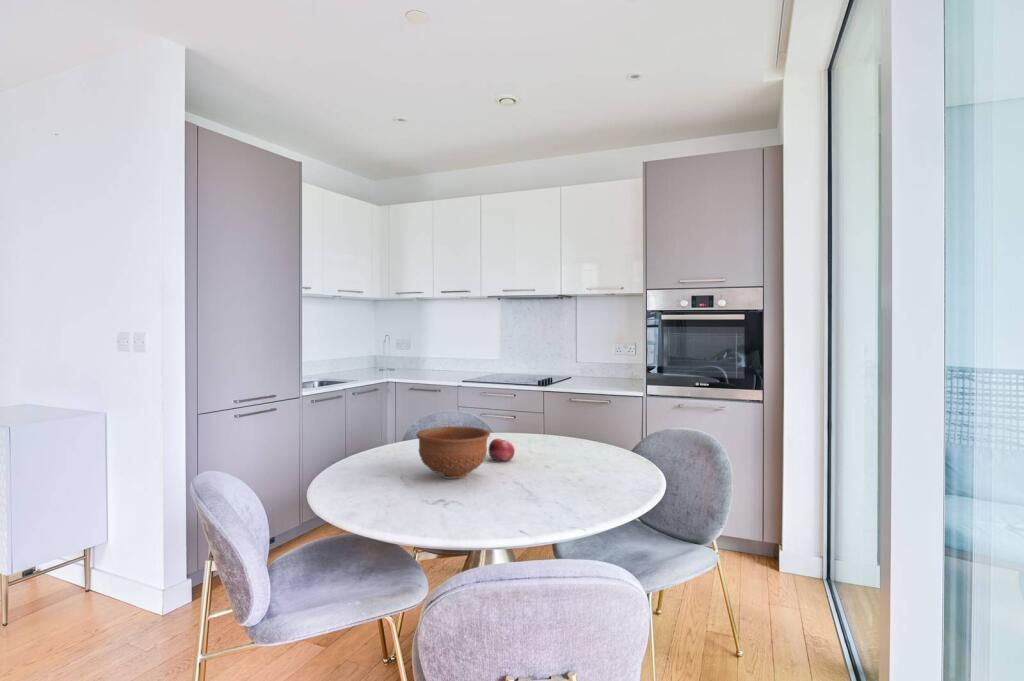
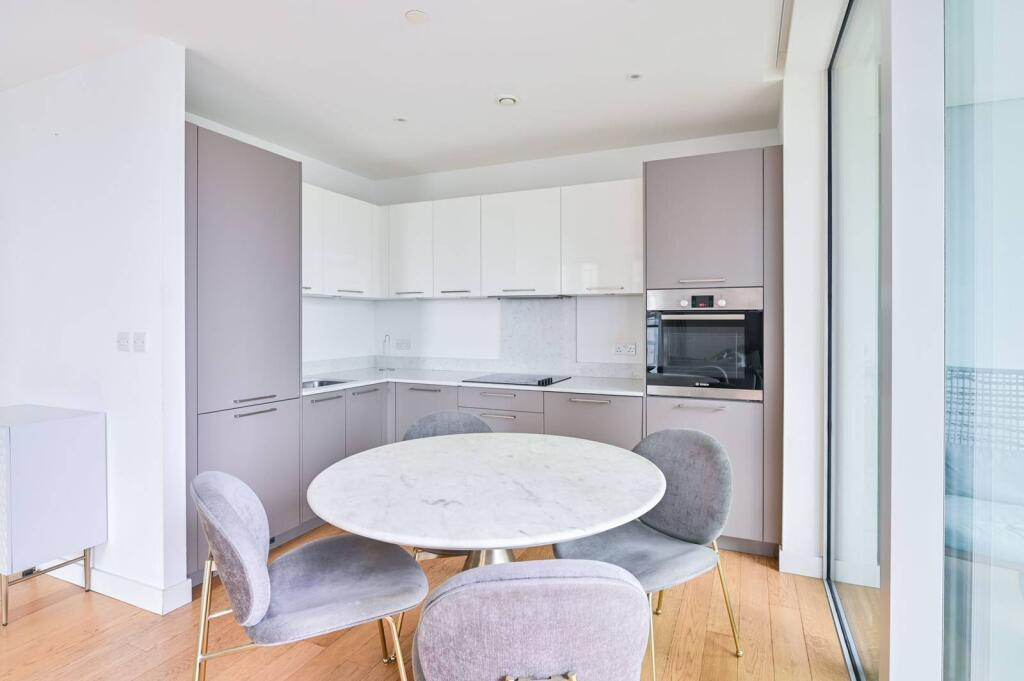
- bowl [416,426,491,480]
- fruit [487,438,516,462]
